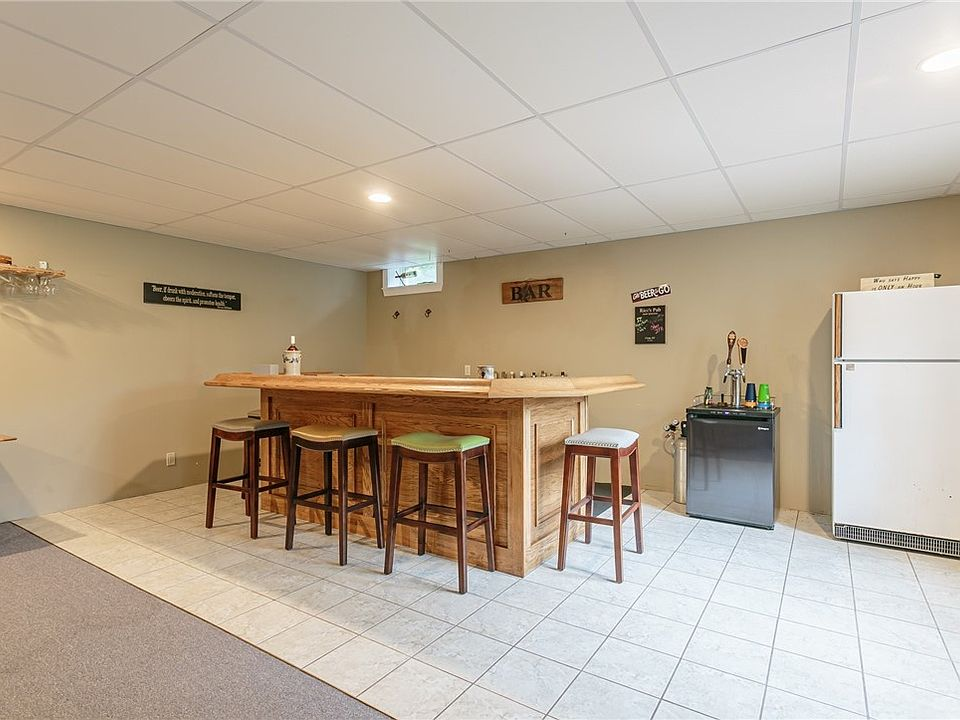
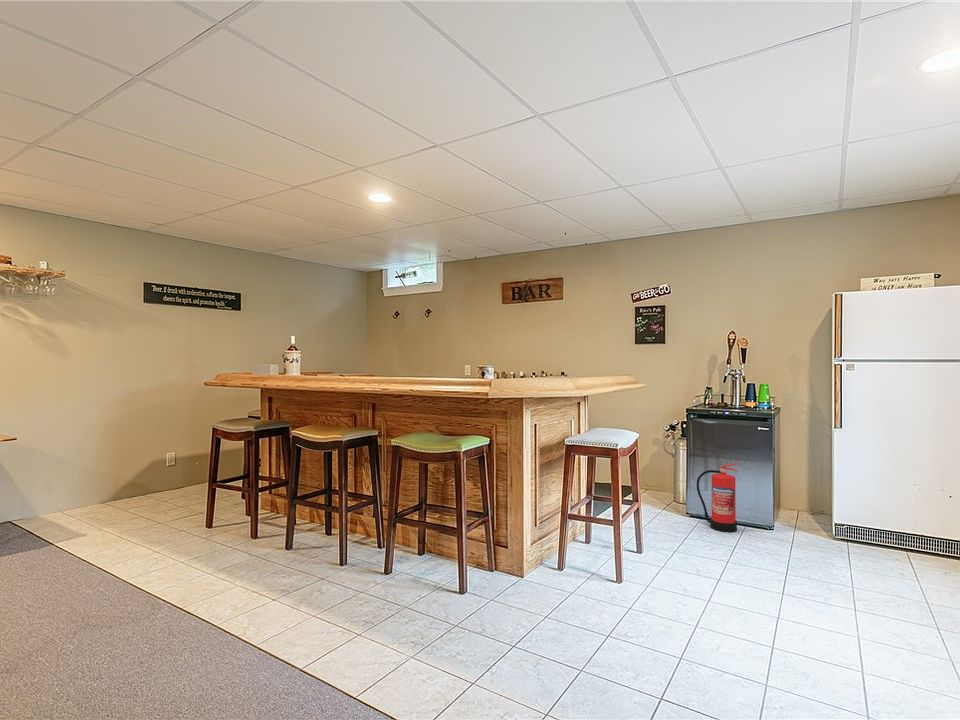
+ fire extinguisher [696,462,739,533]
